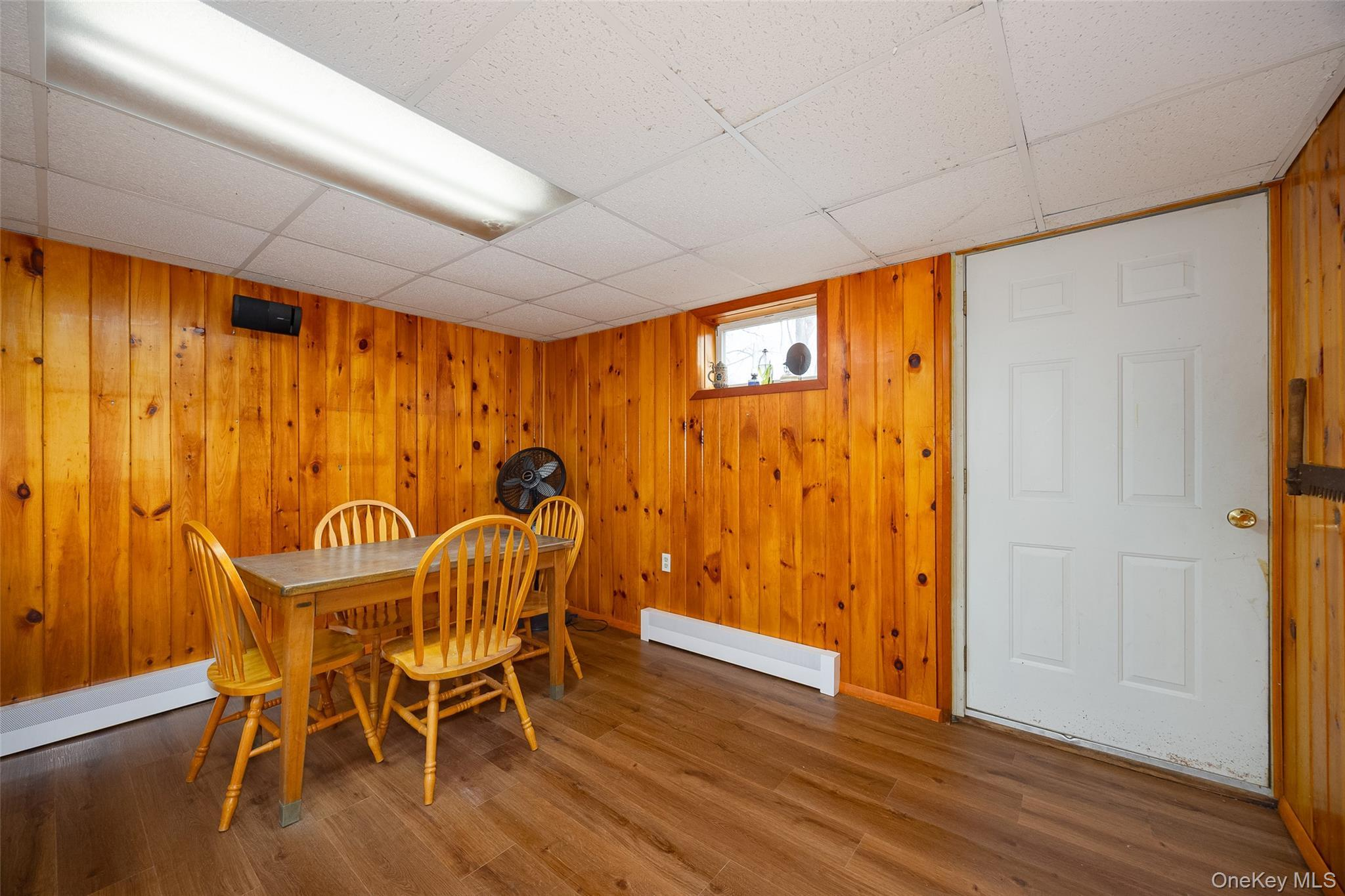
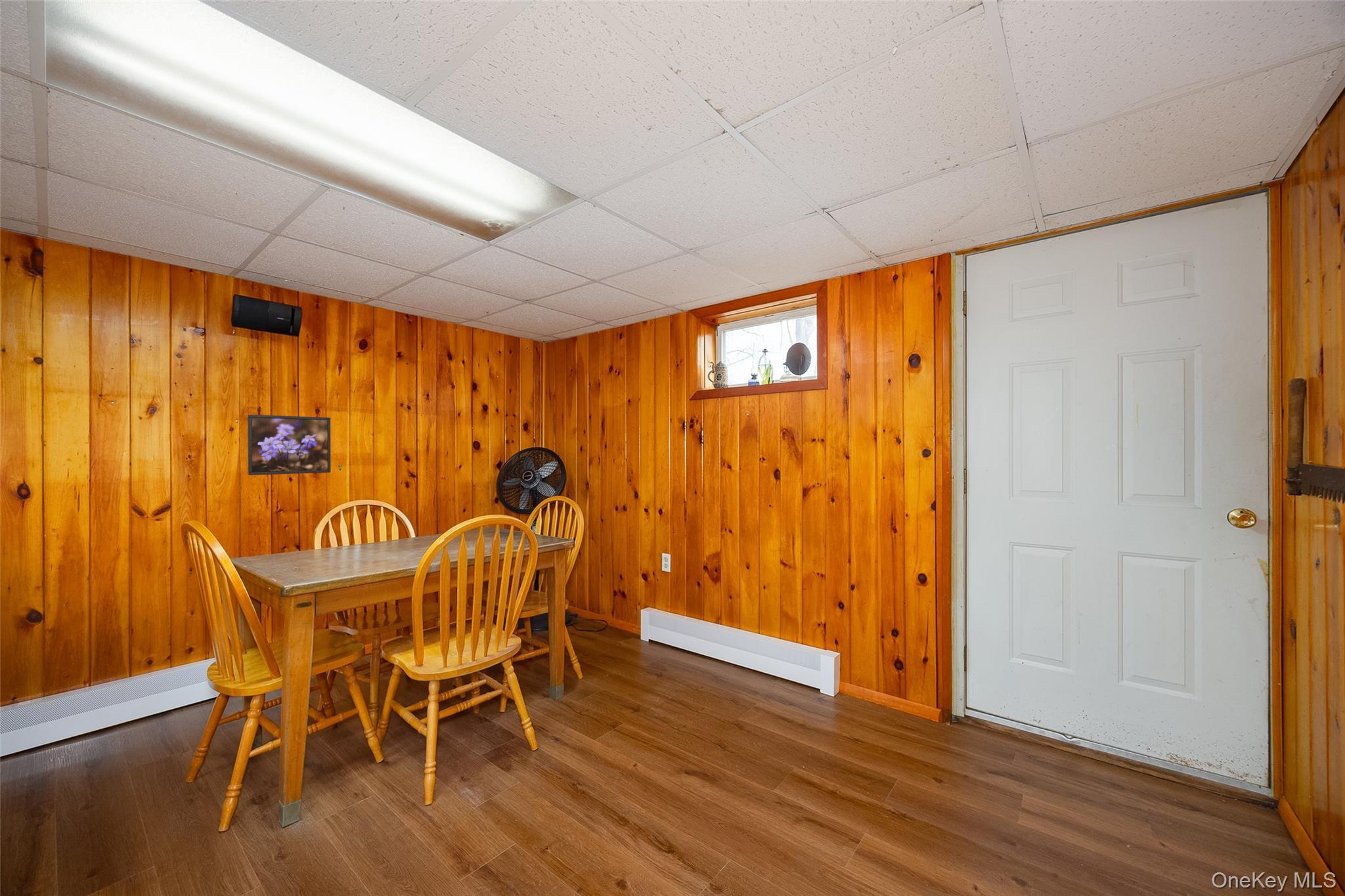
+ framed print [247,414,332,476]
